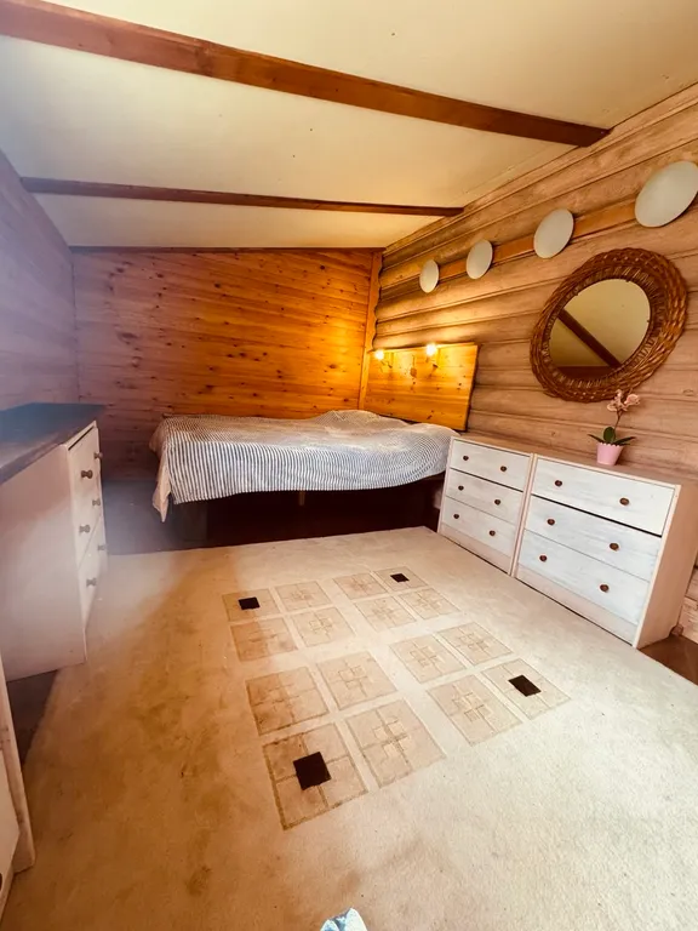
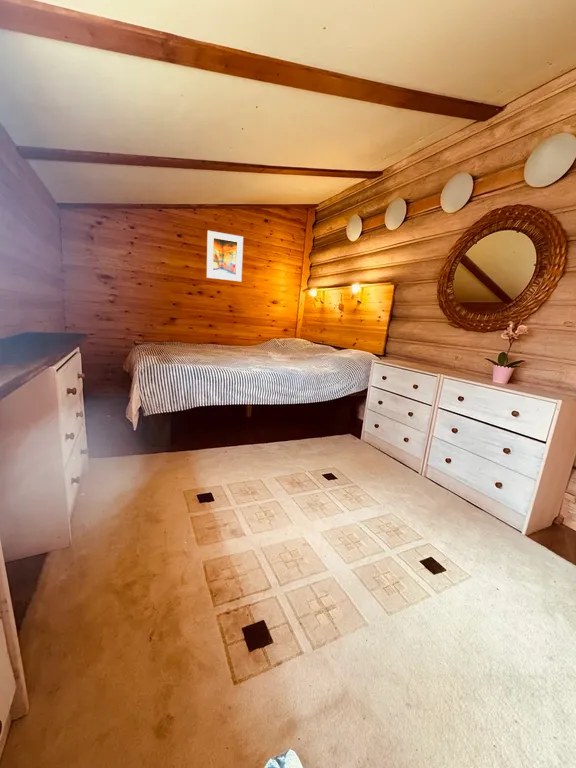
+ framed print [206,230,244,282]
